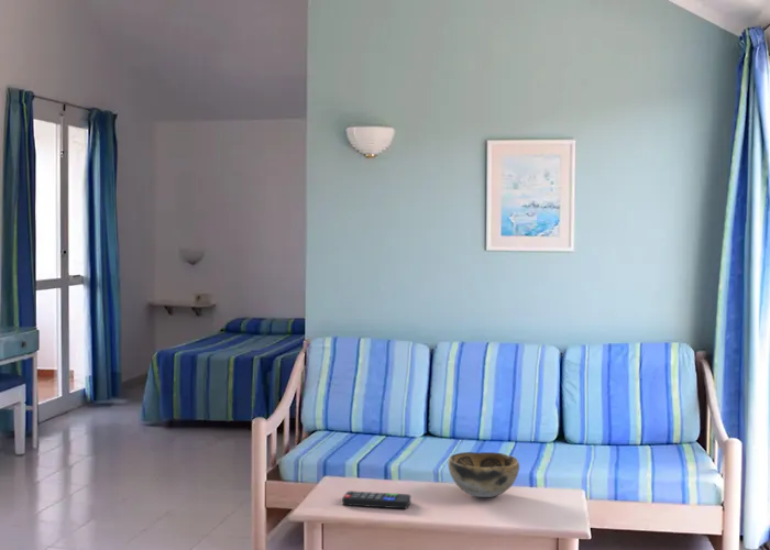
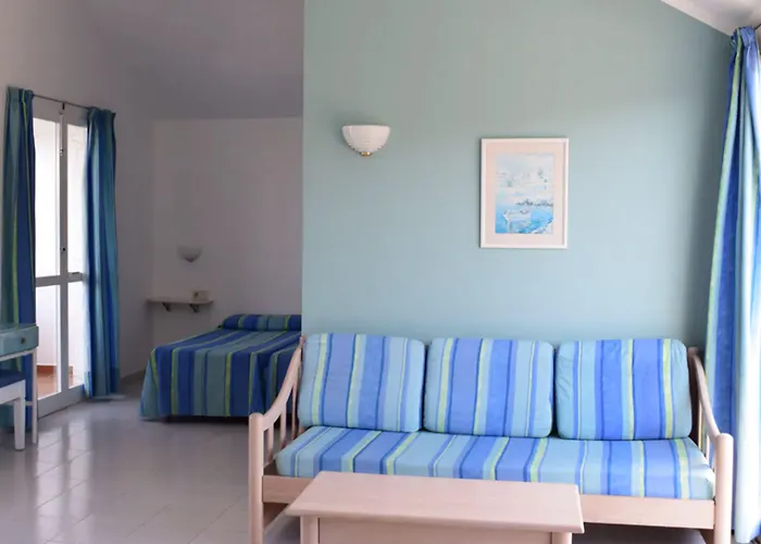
- decorative bowl [447,451,520,498]
- remote control [341,490,411,509]
